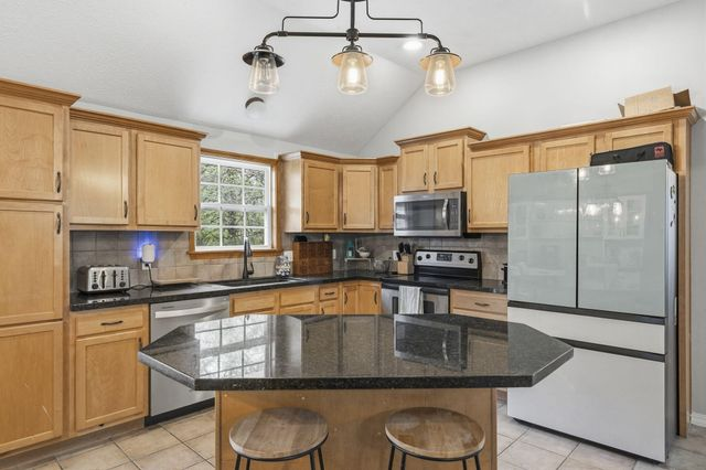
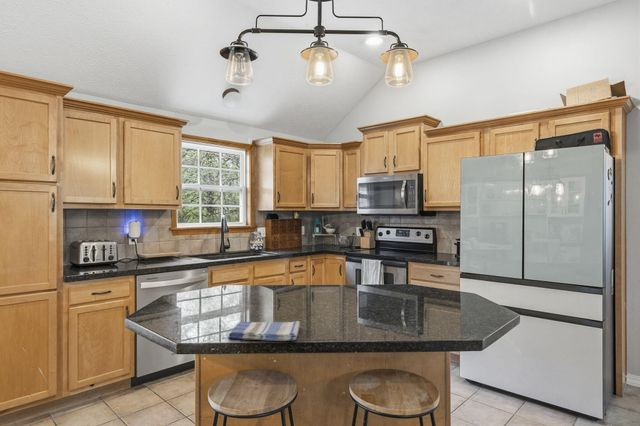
+ dish towel [227,320,301,342]
